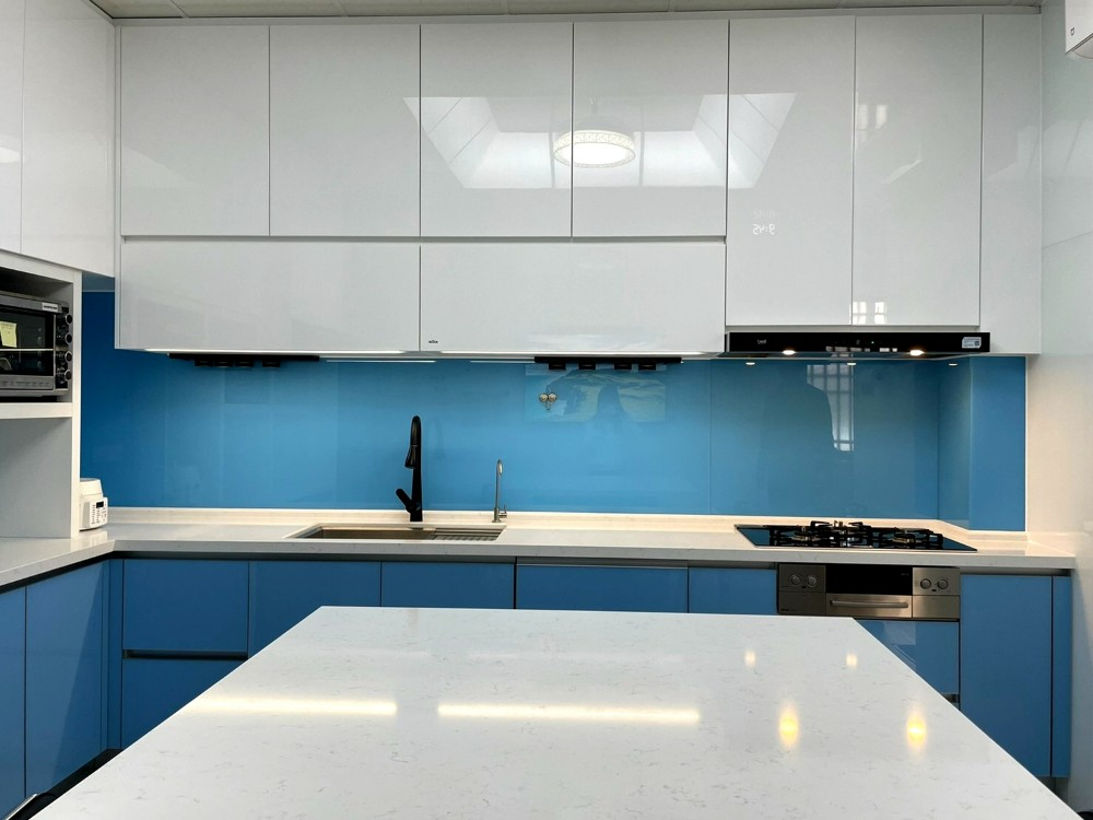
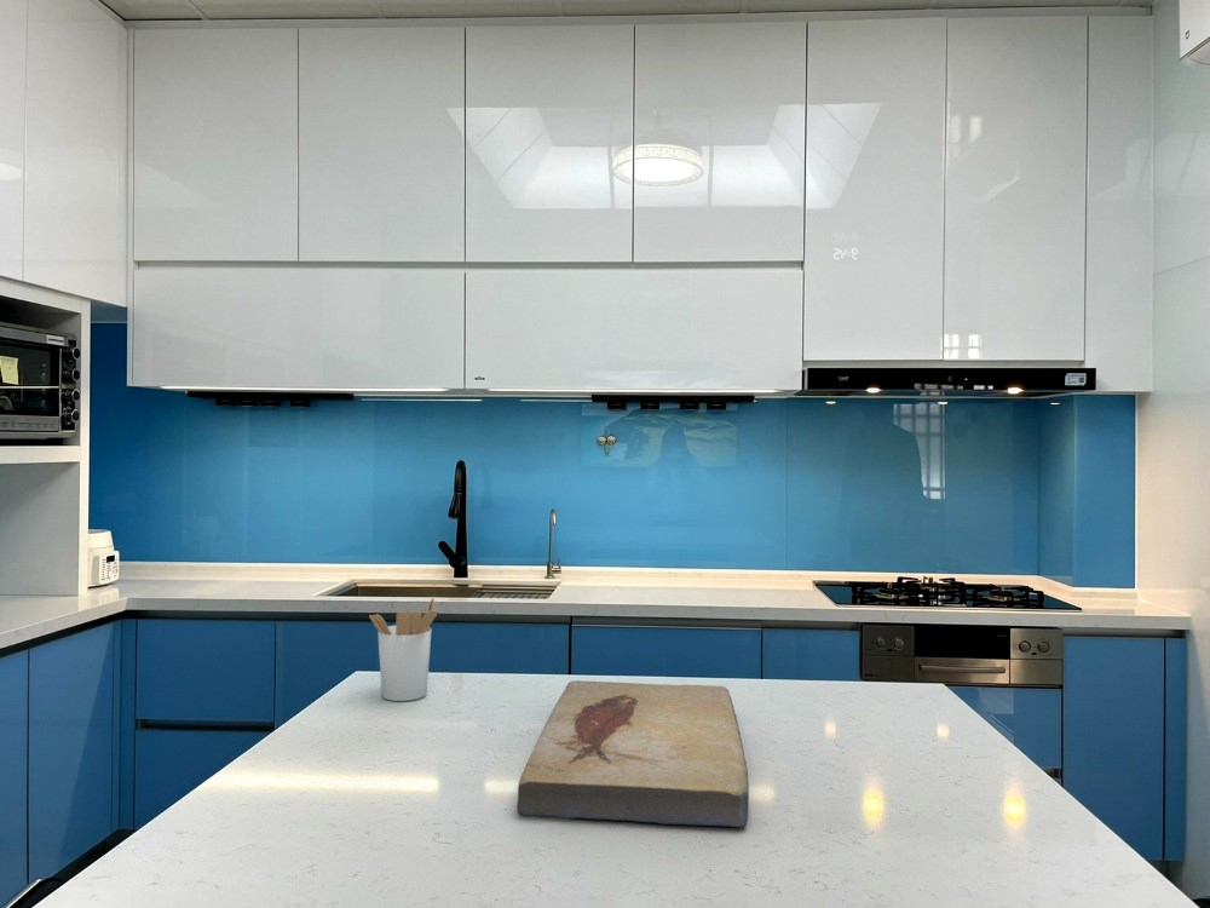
+ utensil holder [368,597,439,702]
+ fish fossil [515,679,750,828]
